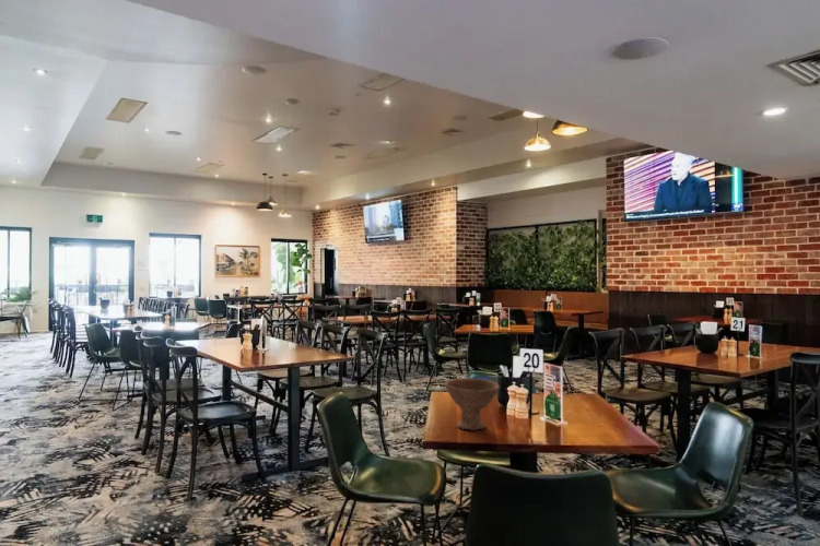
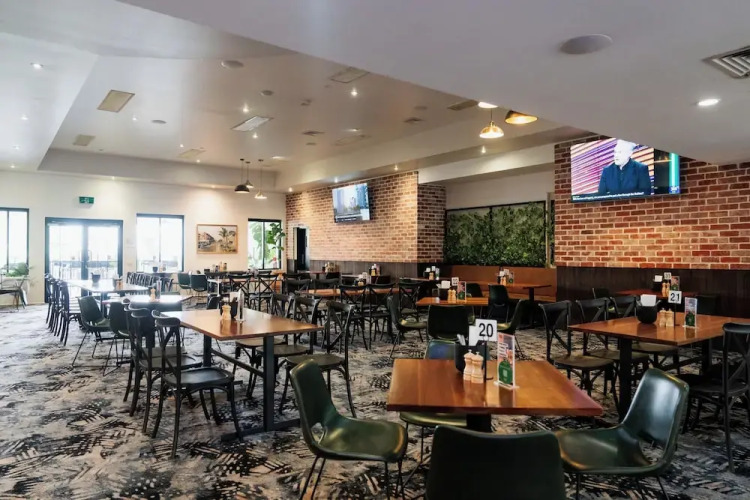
- bowl [444,377,501,430]
